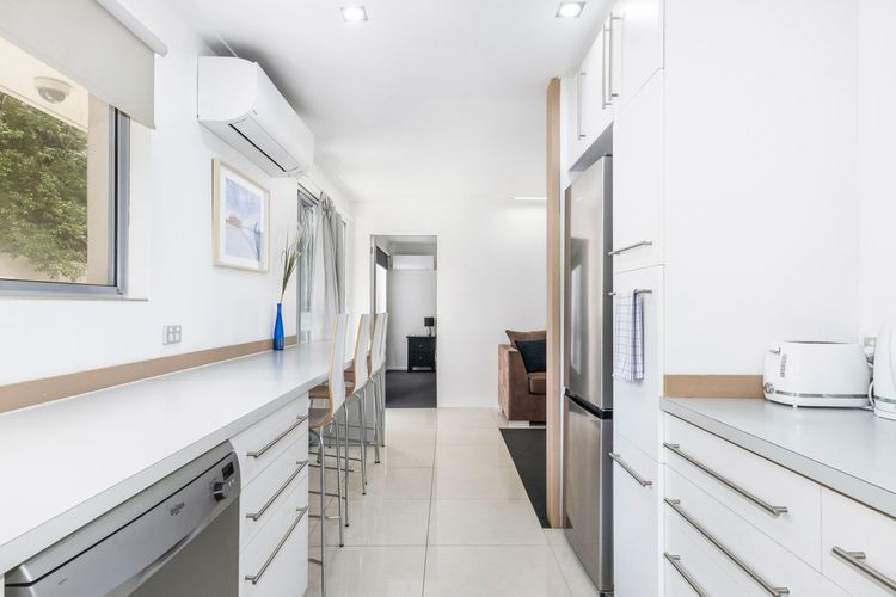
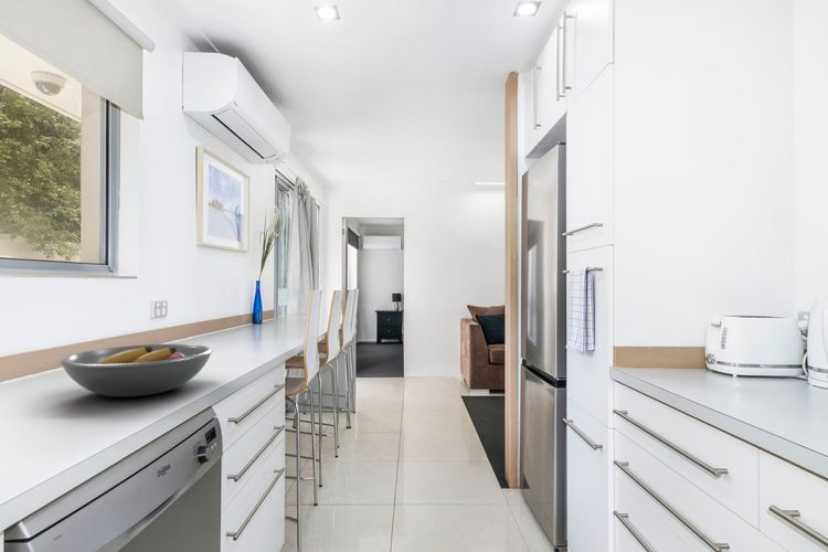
+ fruit bowl [60,343,213,399]
